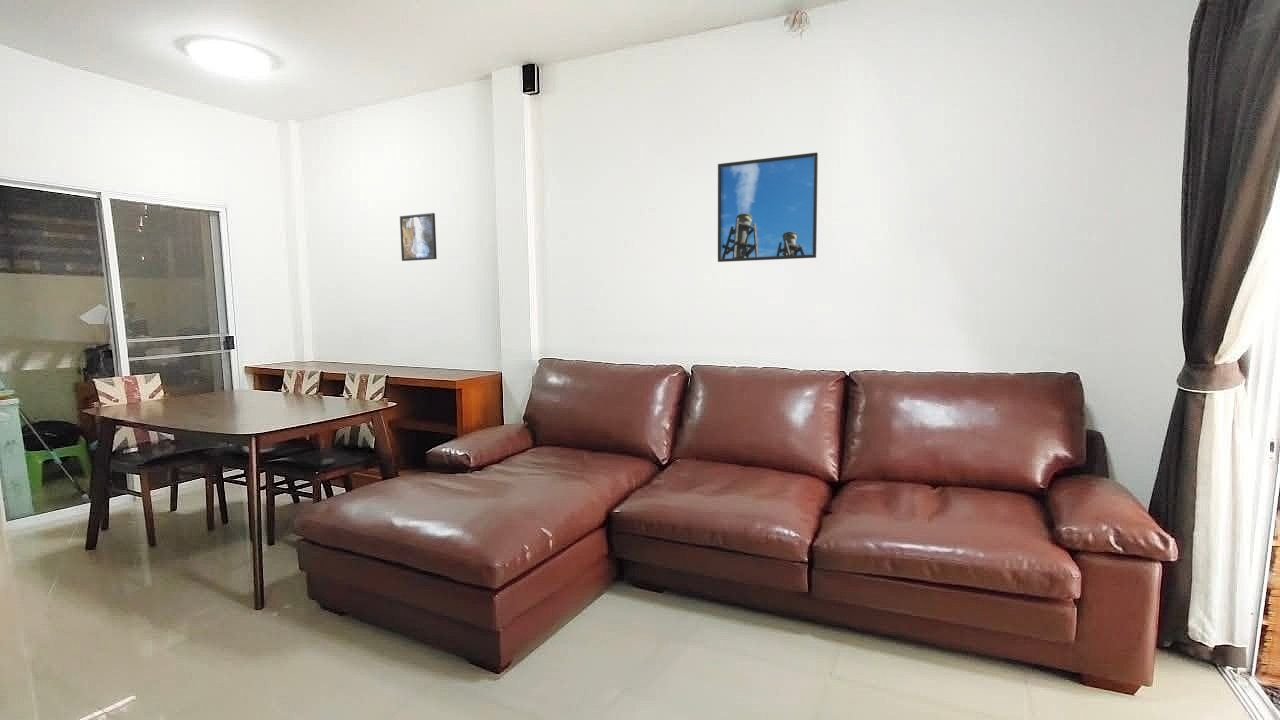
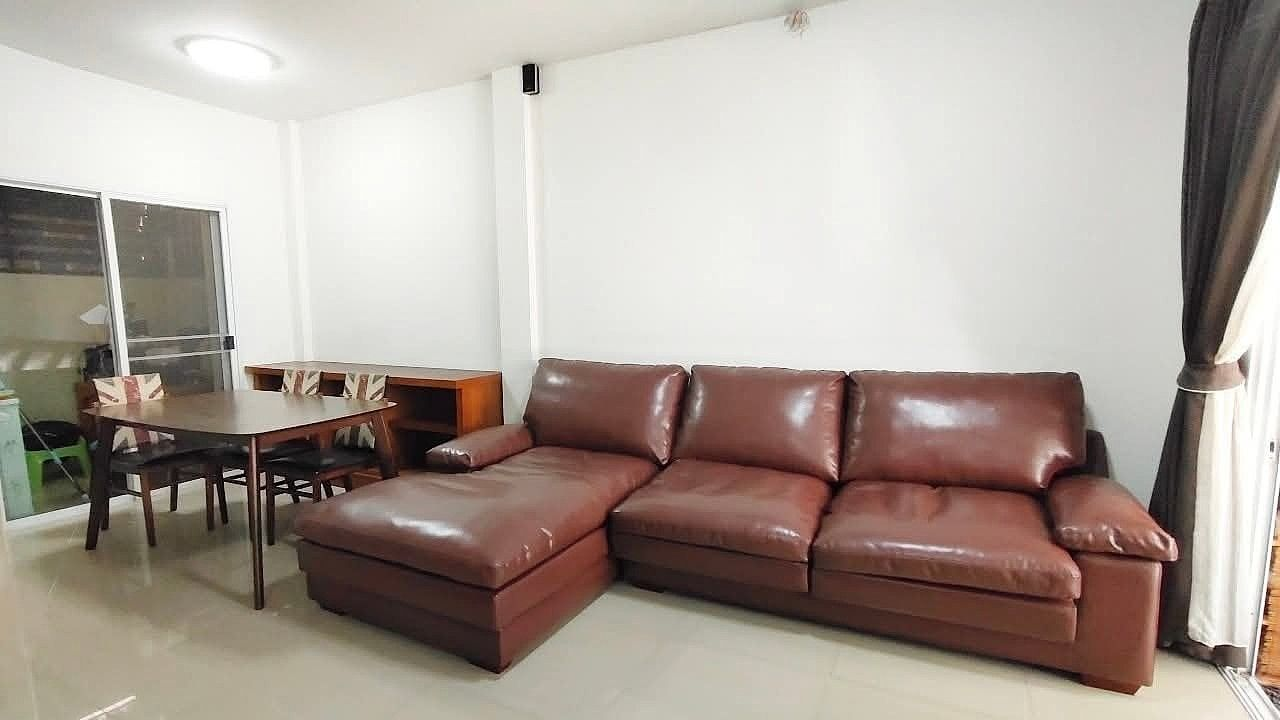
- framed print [399,212,438,262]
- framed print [717,152,819,263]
